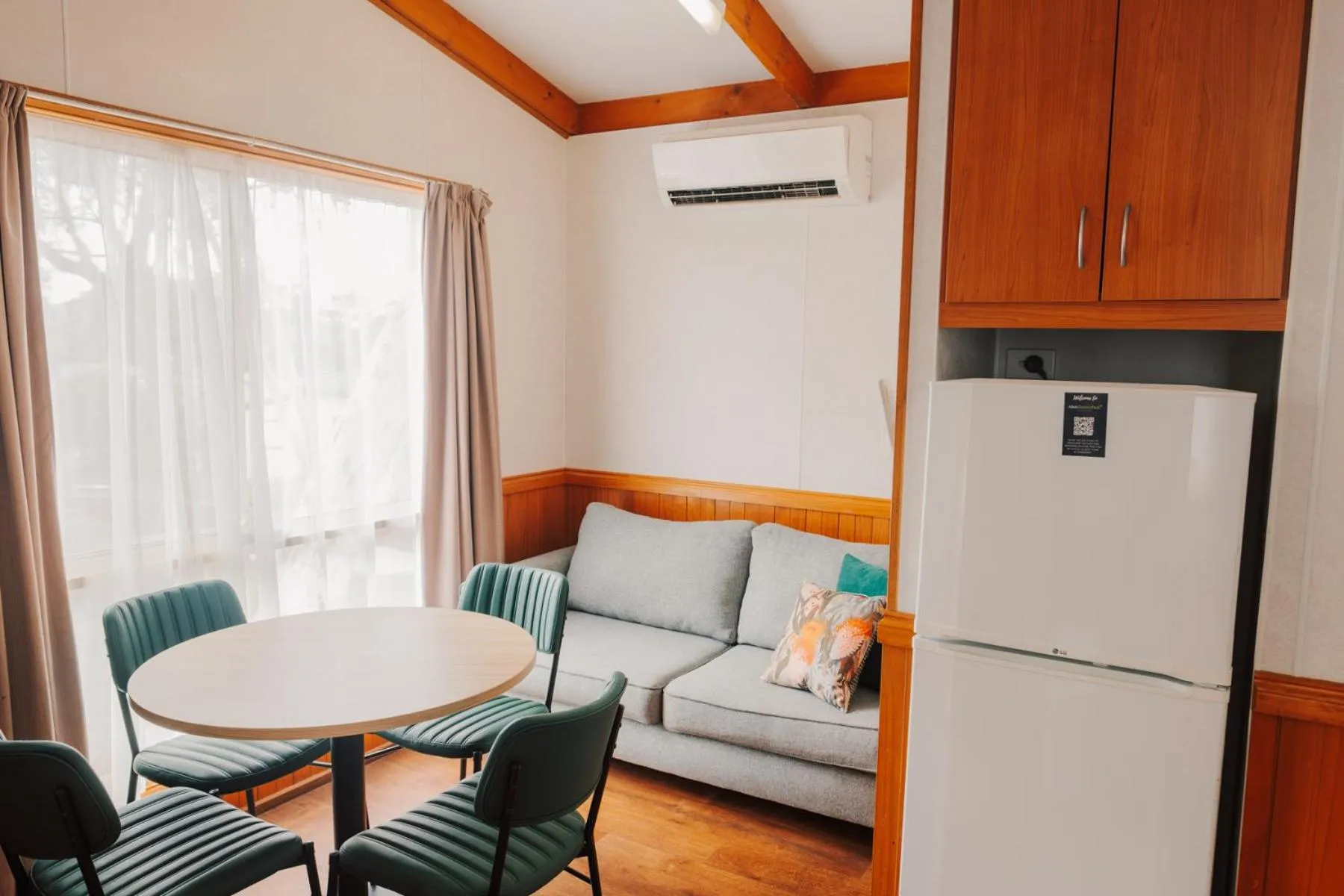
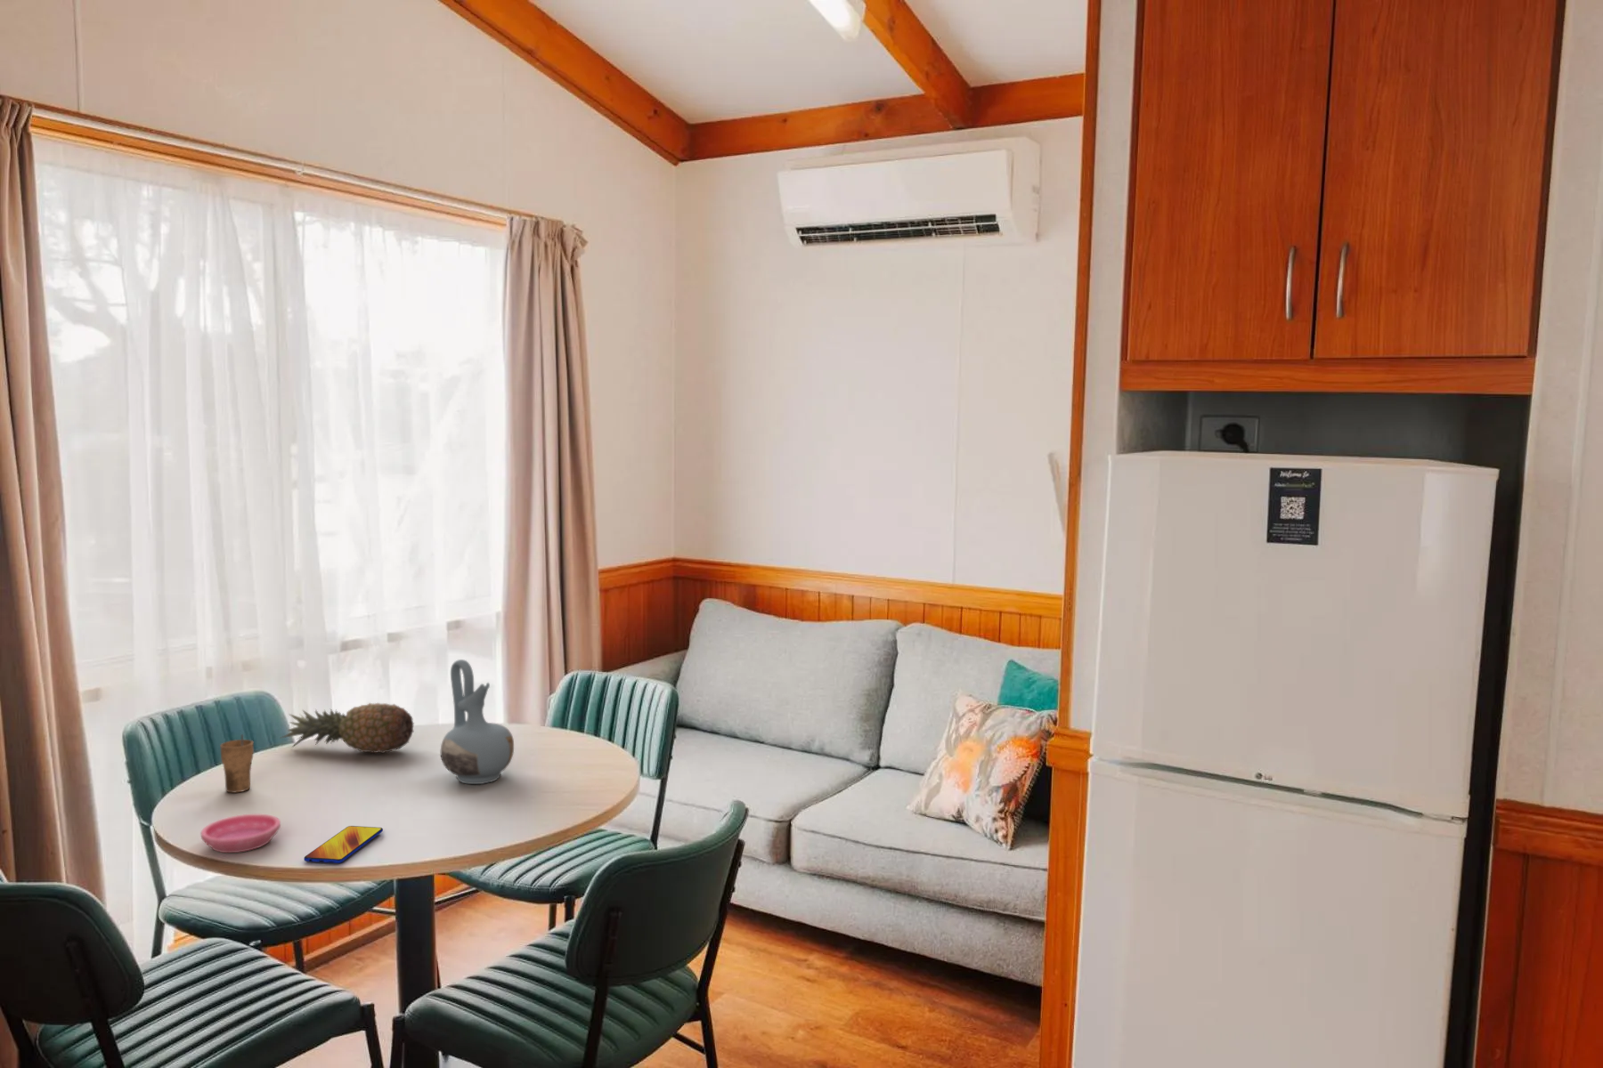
+ smartphone [303,825,384,864]
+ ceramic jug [440,659,515,786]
+ cup [219,733,255,794]
+ saucer [200,813,281,853]
+ fruit [280,702,416,755]
